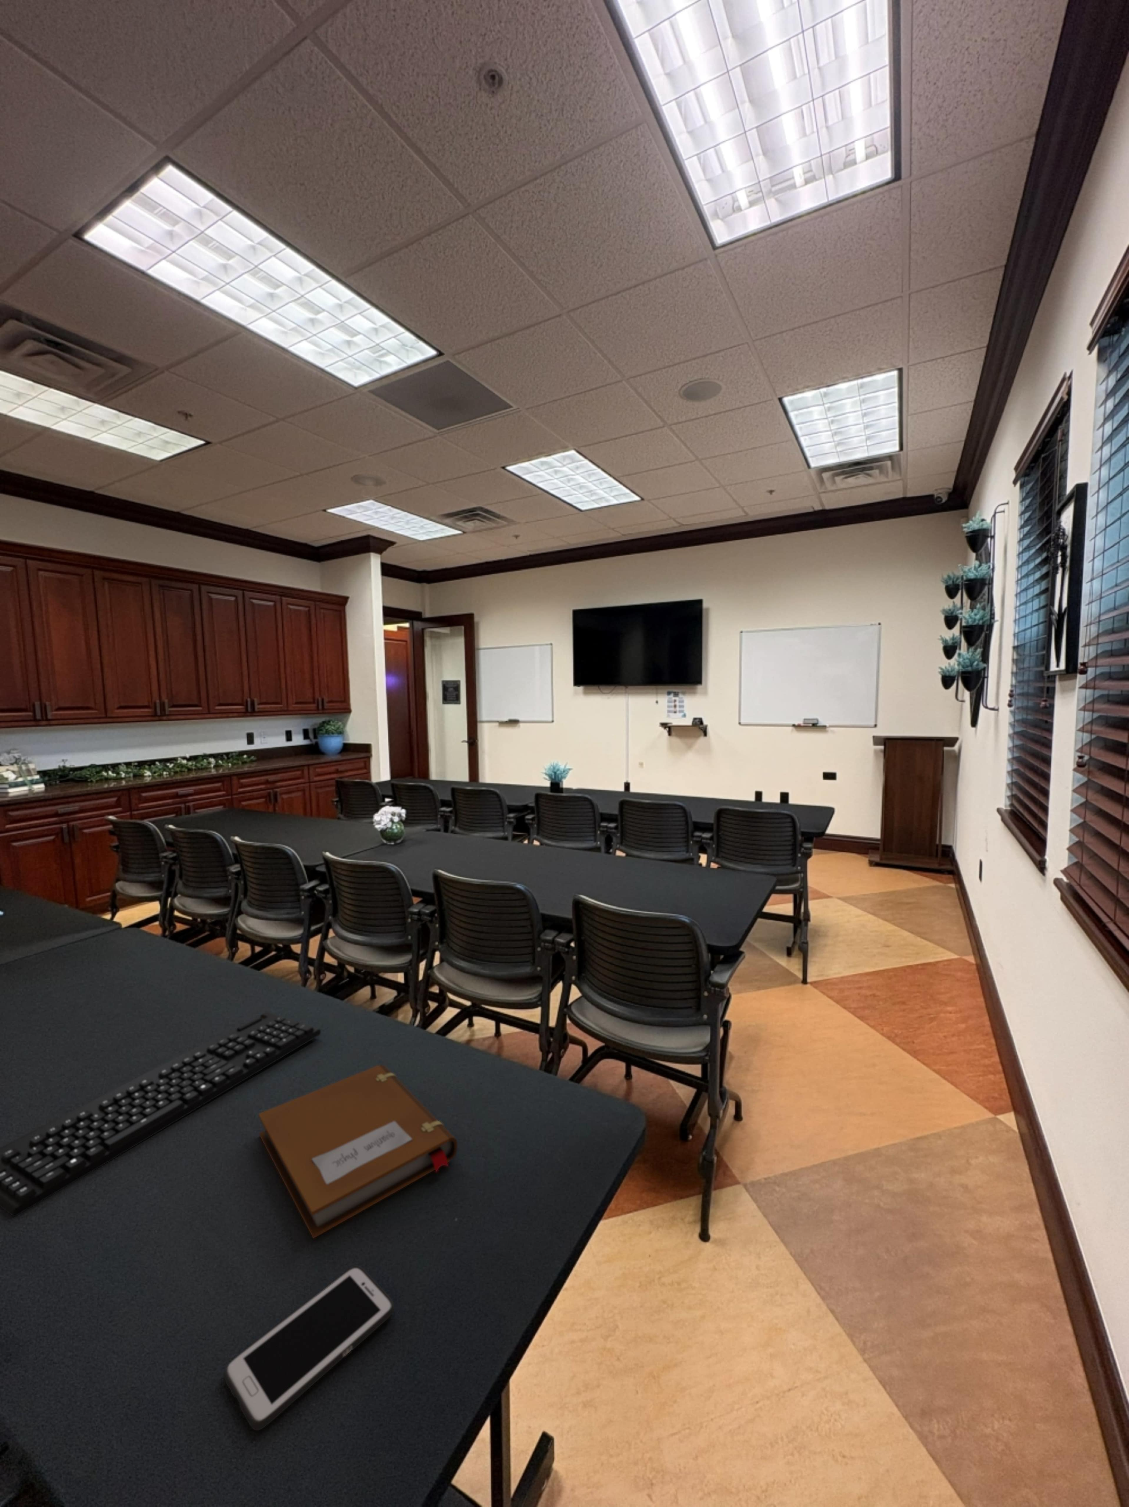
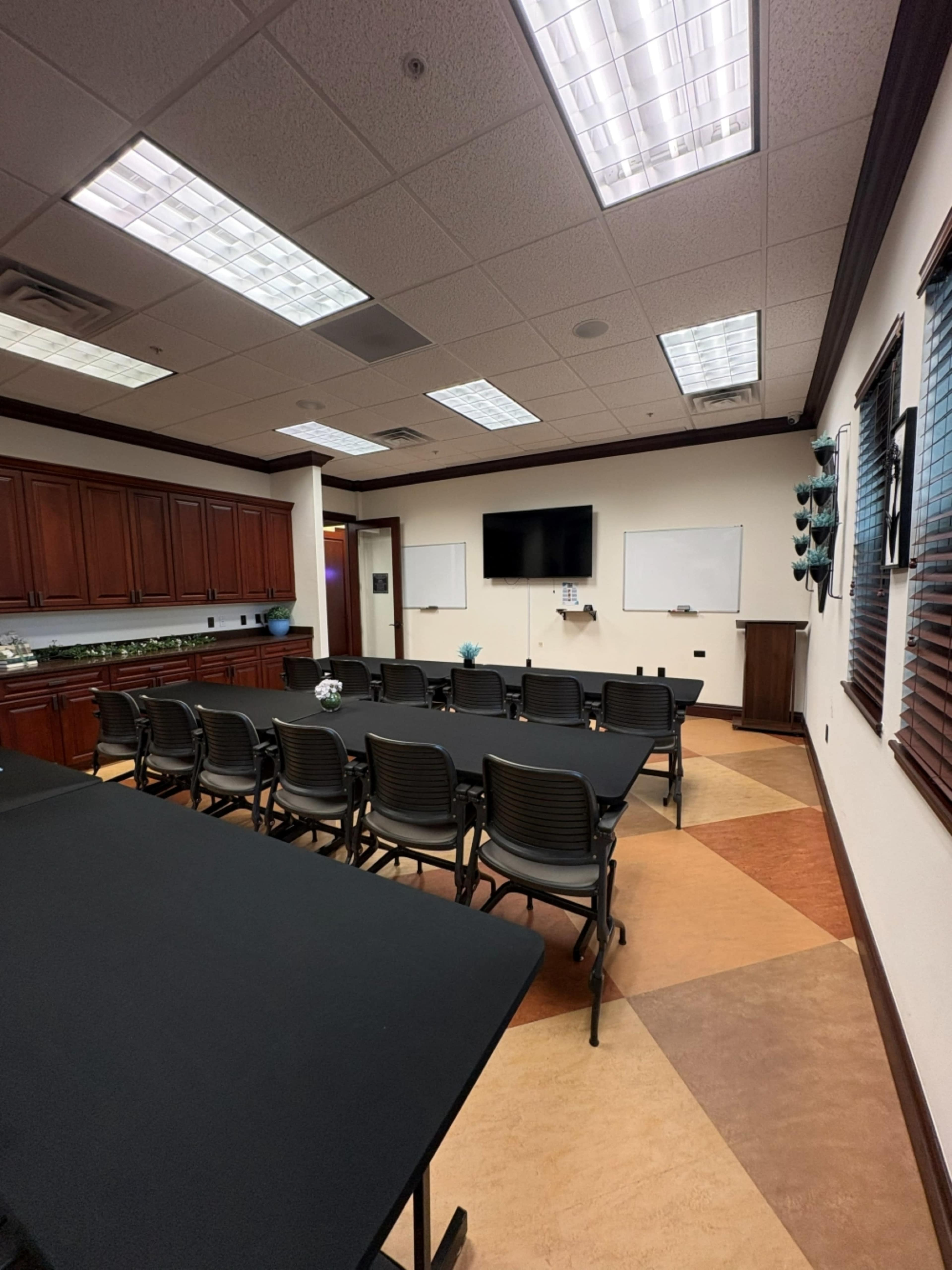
- keyboard [0,1011,321,1217]
- cell phone [224,1265,395,1431]
- notebook [259,1064,458,1239]
